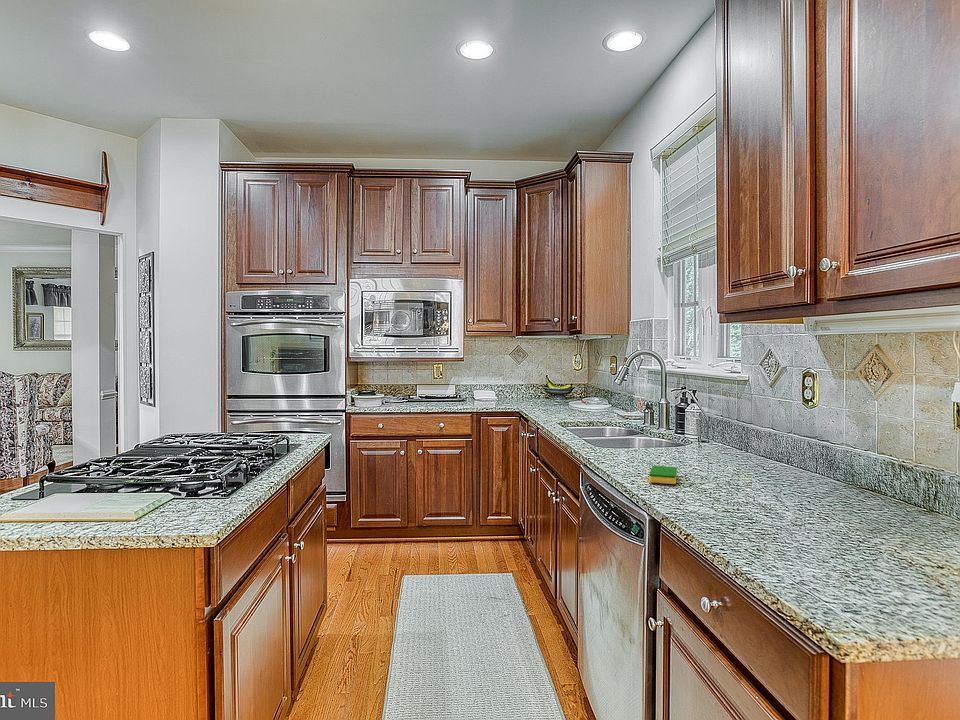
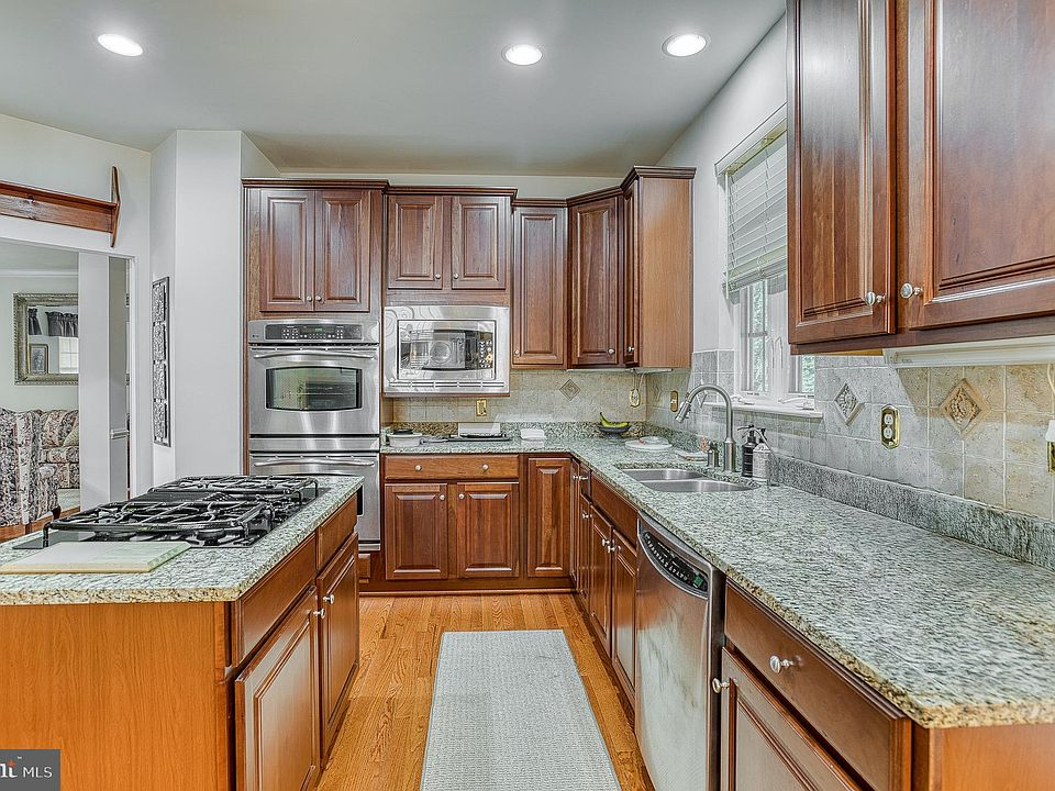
- dish sponge [648,465,678,485]
